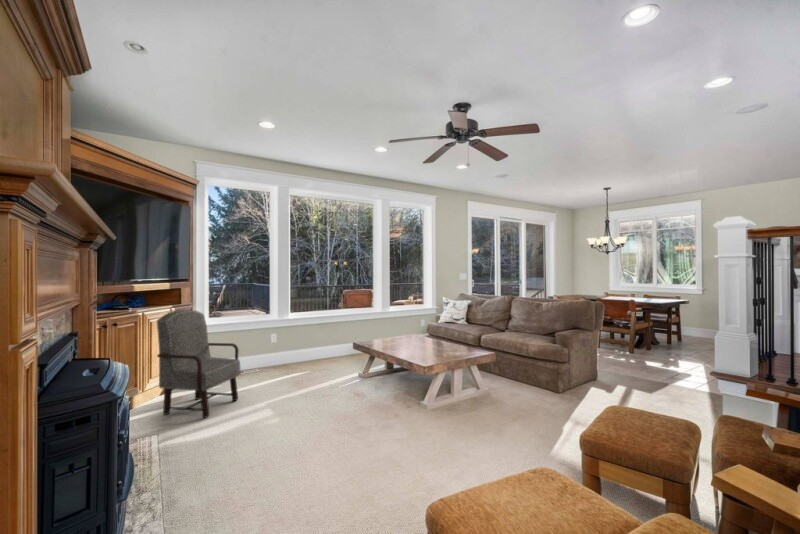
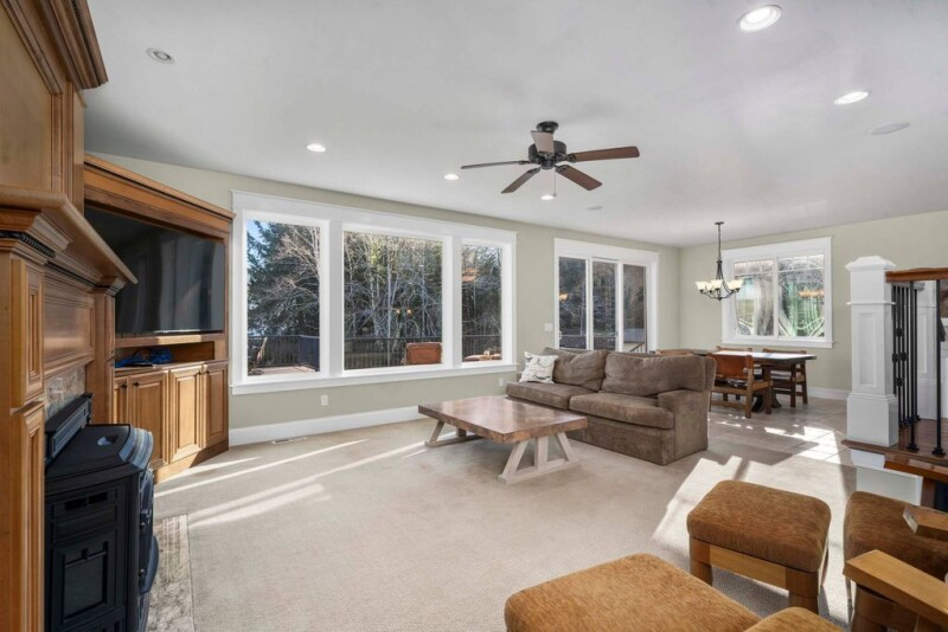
- armchair [156,309,241,419]
